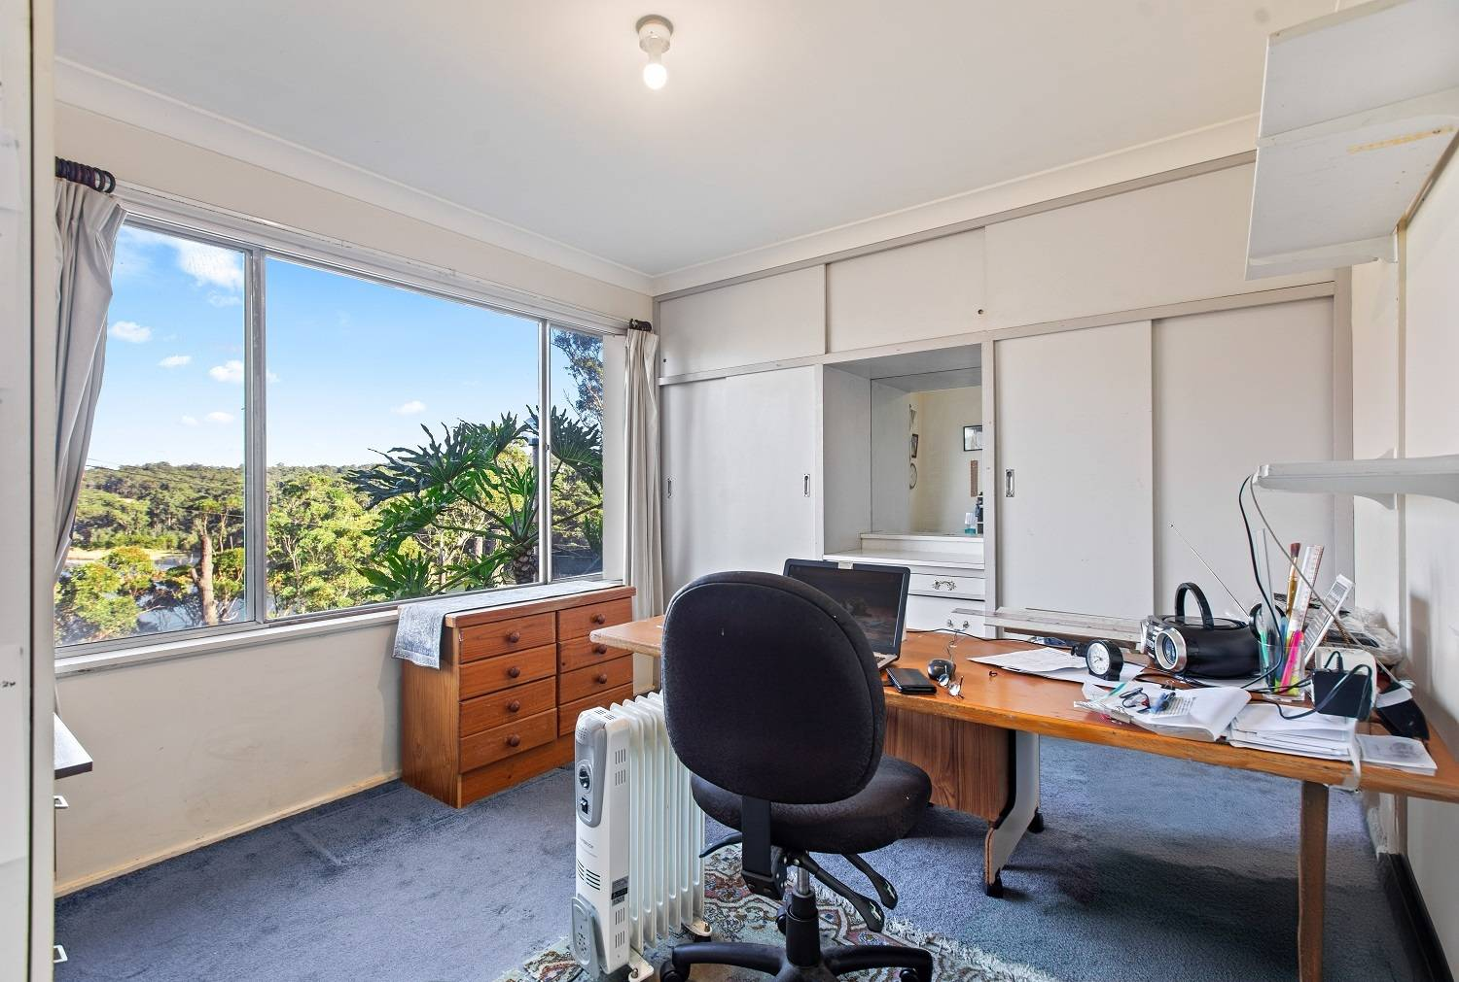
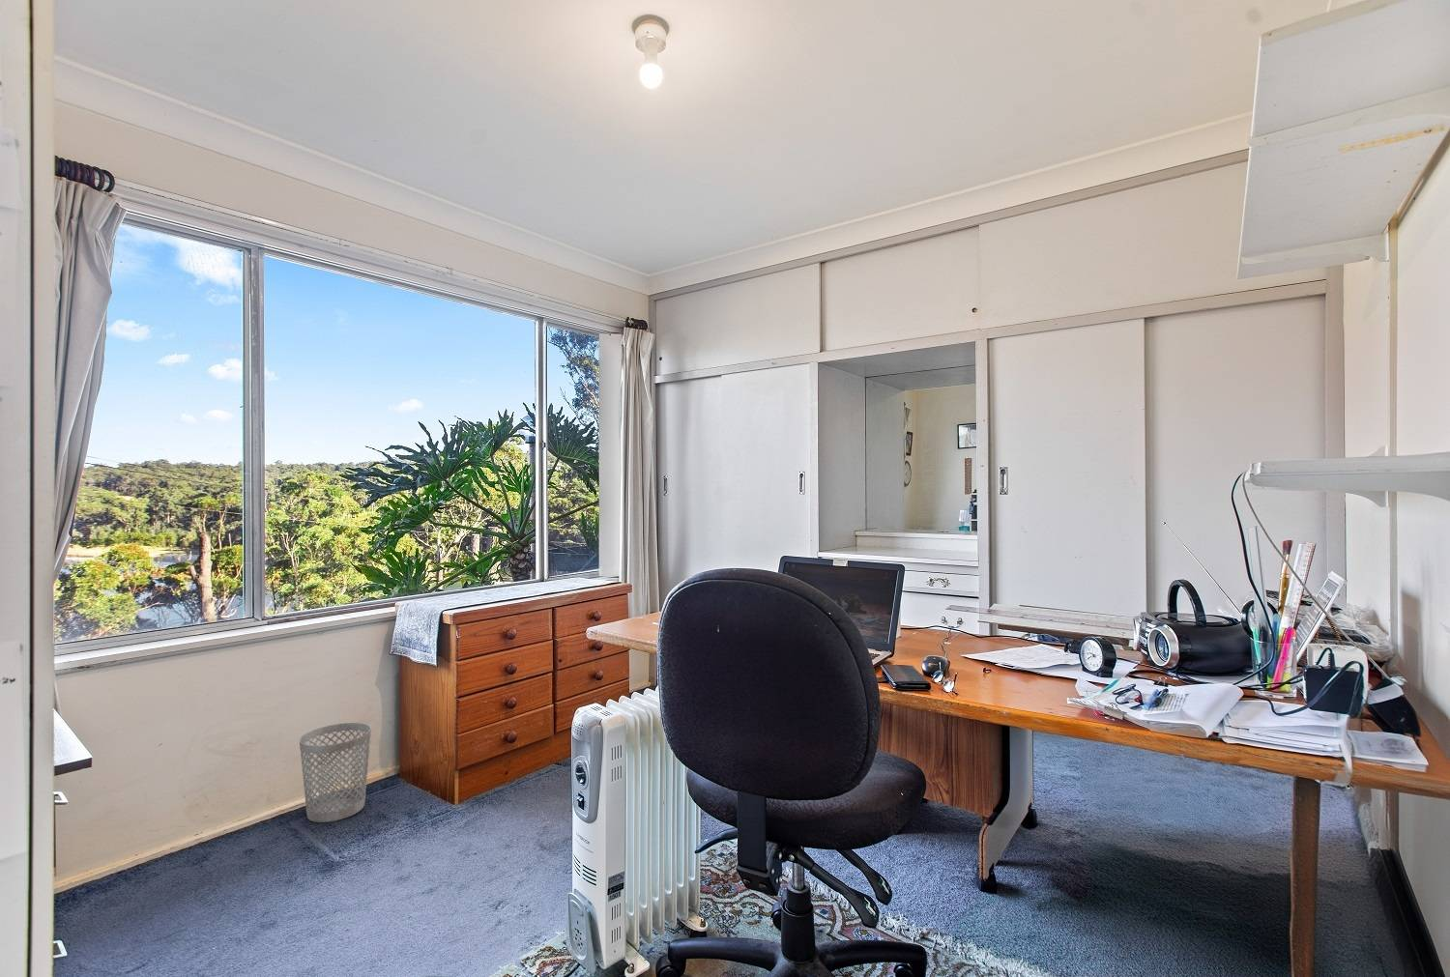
+ wastebasket [299,722,372,823]
